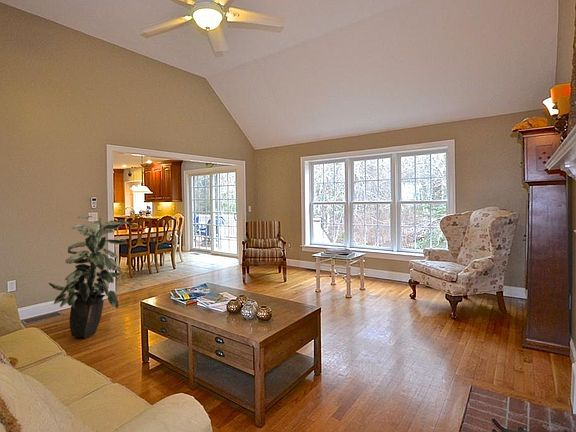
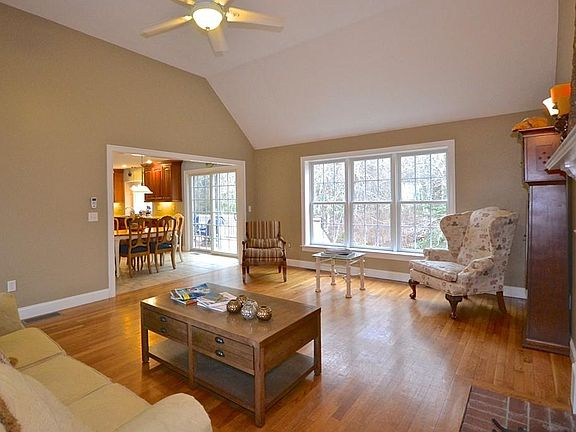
- indoor plant [48,214,130,339]
